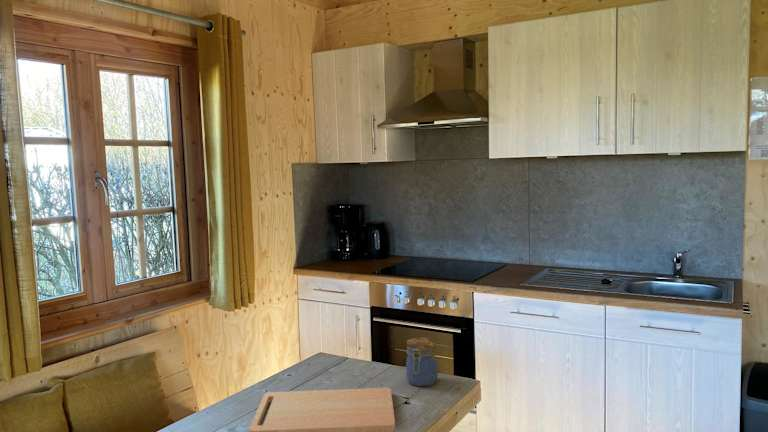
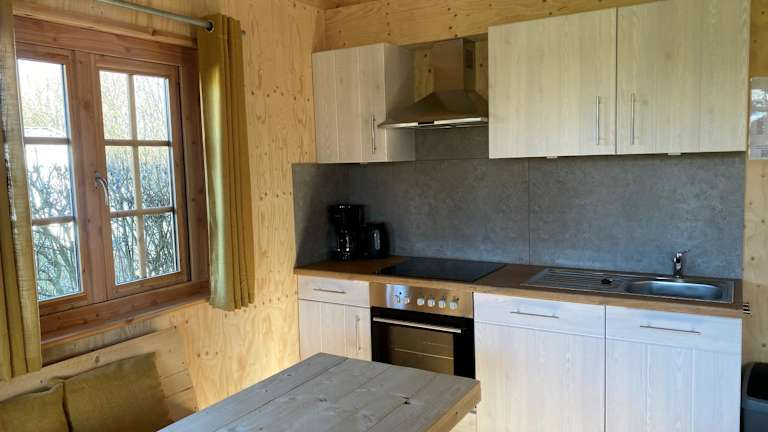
- jar [405,336,438,387]
- cutting board [248,387,396,432]
